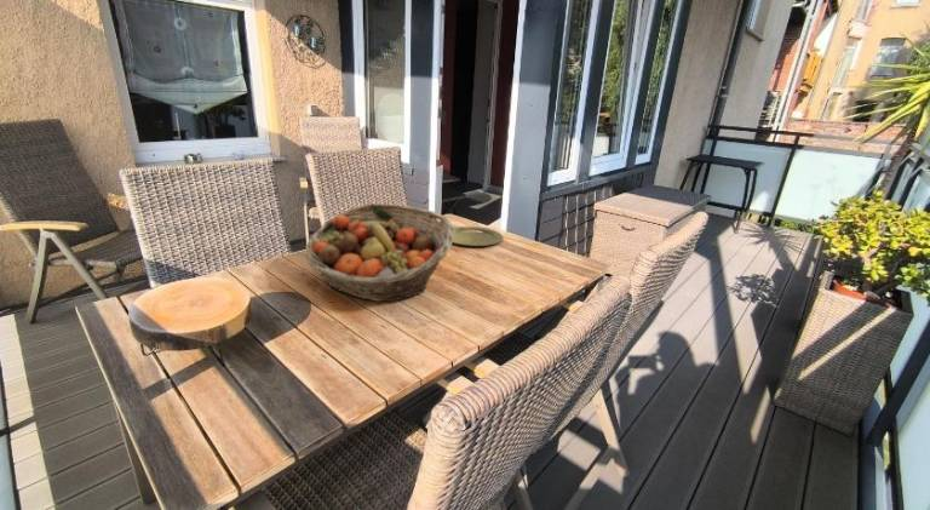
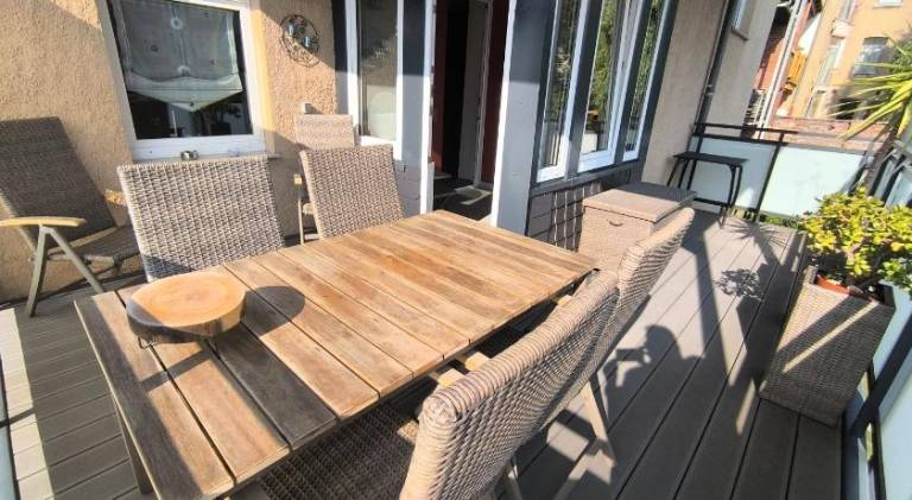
- fruit basket [304,202,454,303]
- plate [453,225,504,247]
